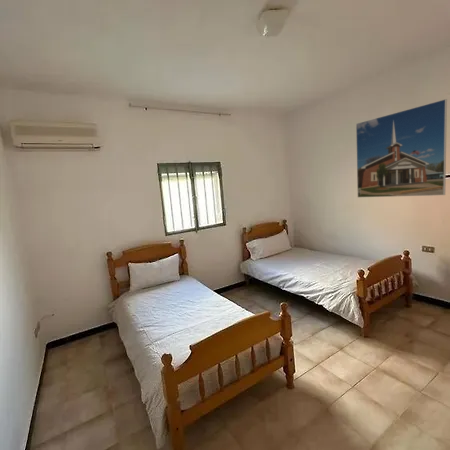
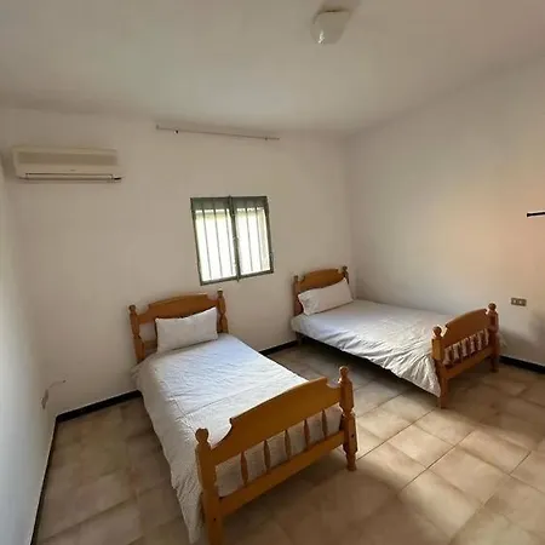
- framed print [355,98,448,198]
